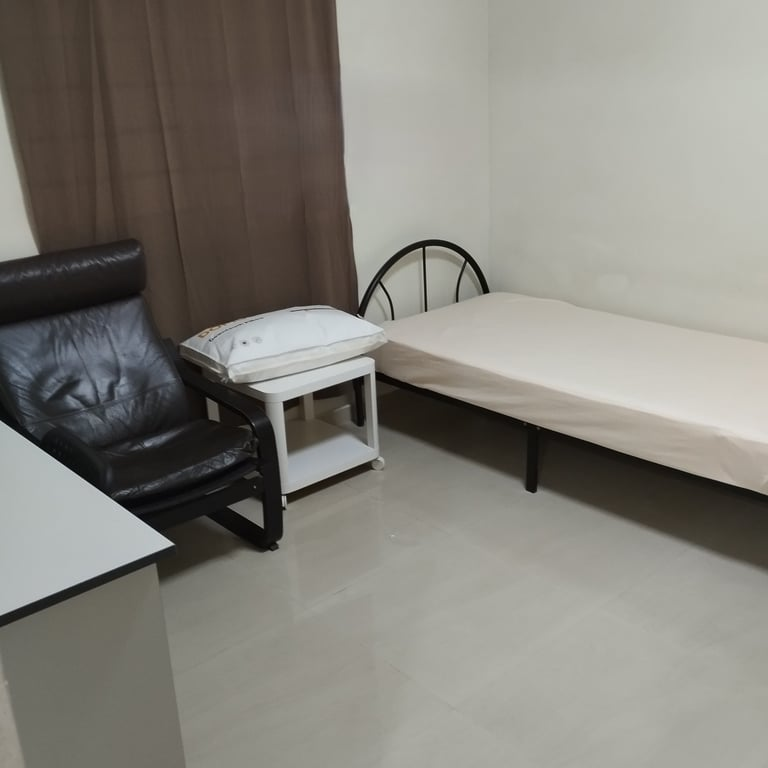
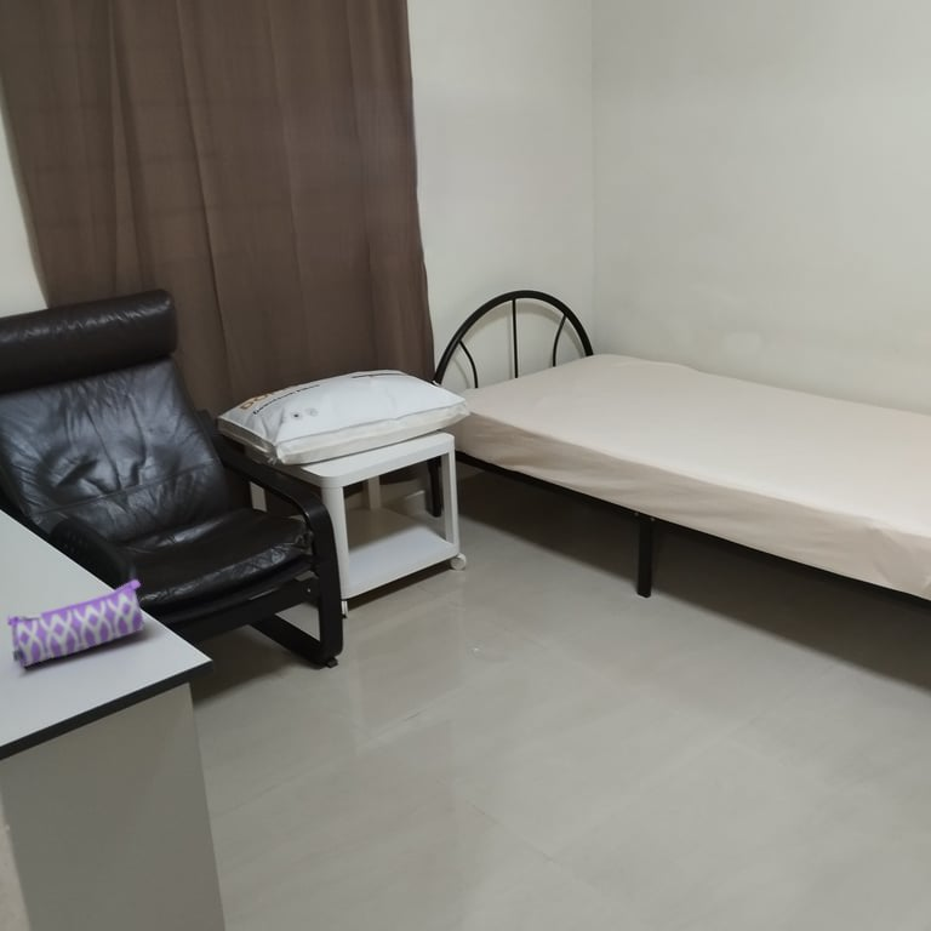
+ pencil case [6,578,145,668]
